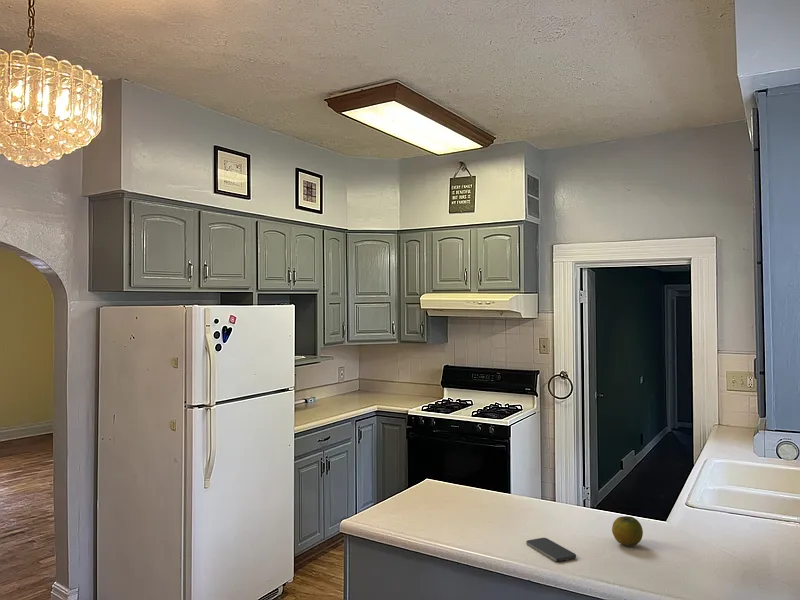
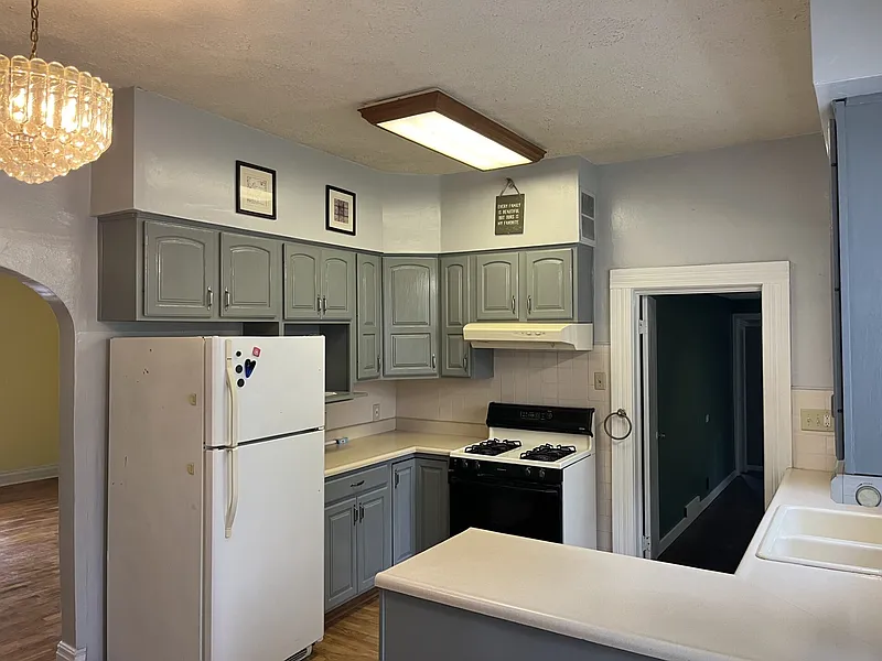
- fruit [611,515,644,547]
- smartphone [525,537,577,562]
